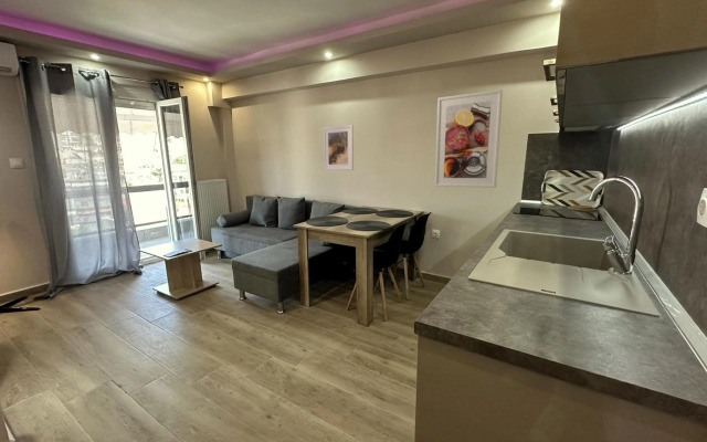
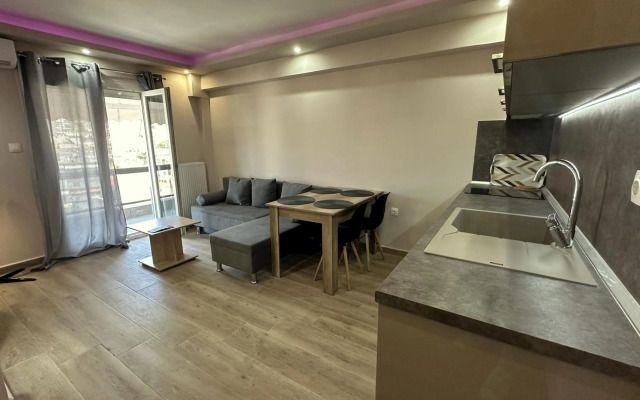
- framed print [323,124,355,171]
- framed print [434,88,504,189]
